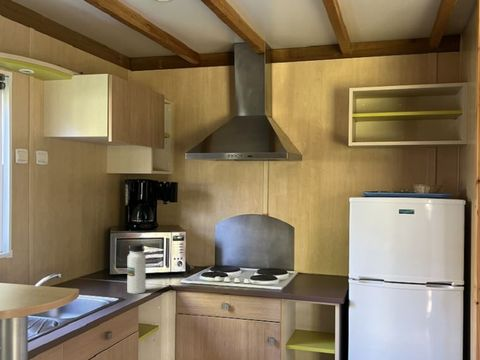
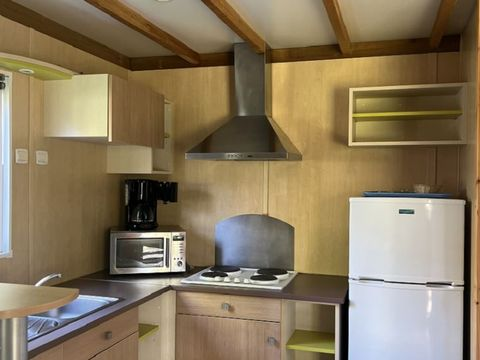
- water bottle [127,243,147,295]
